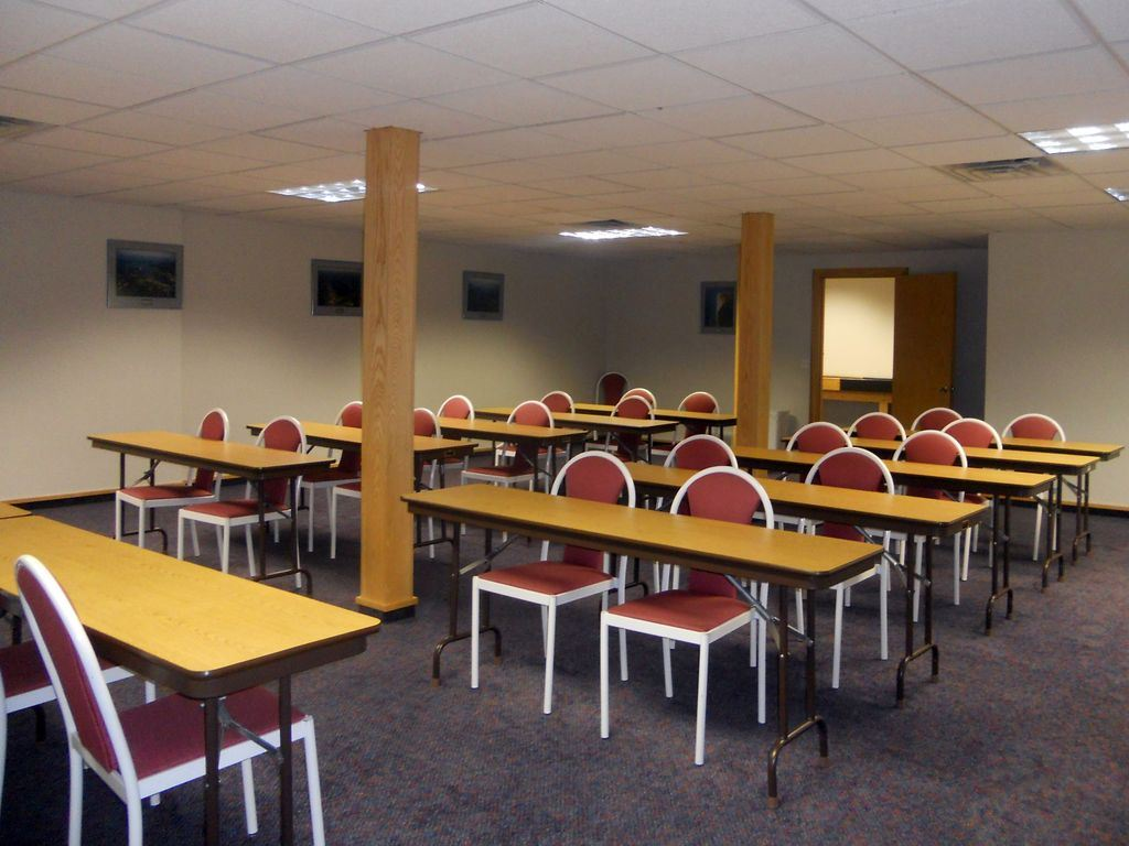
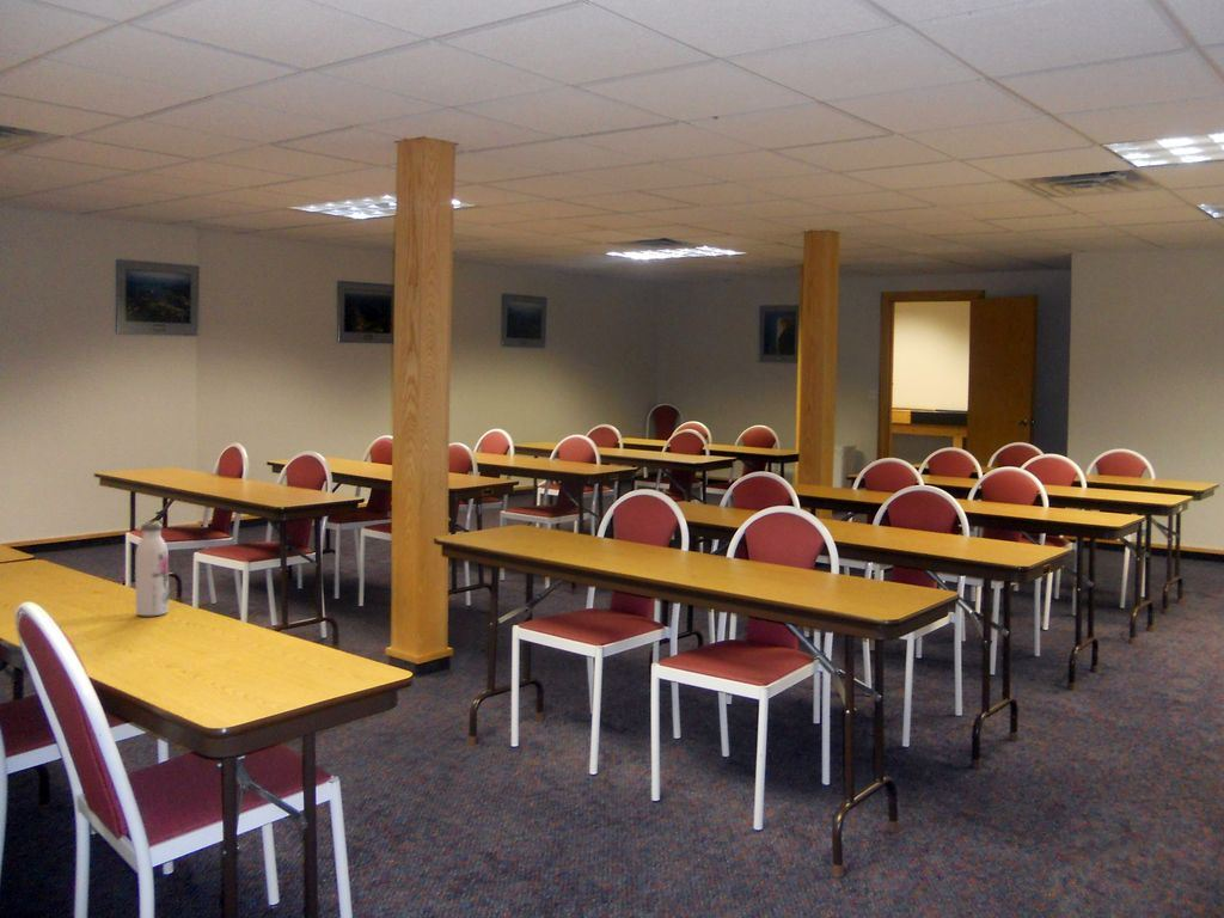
+ water bottle [134,522,170,617]
